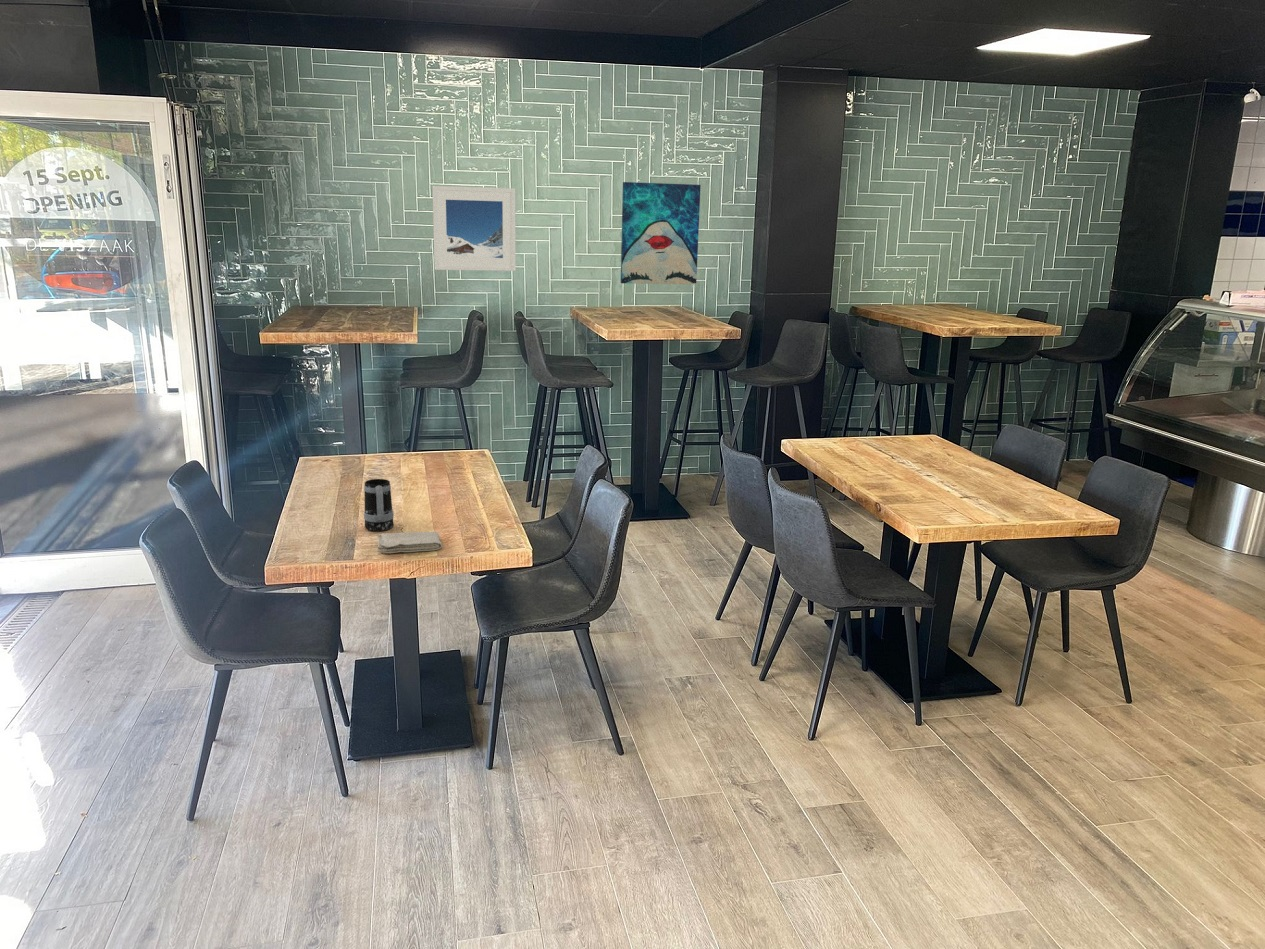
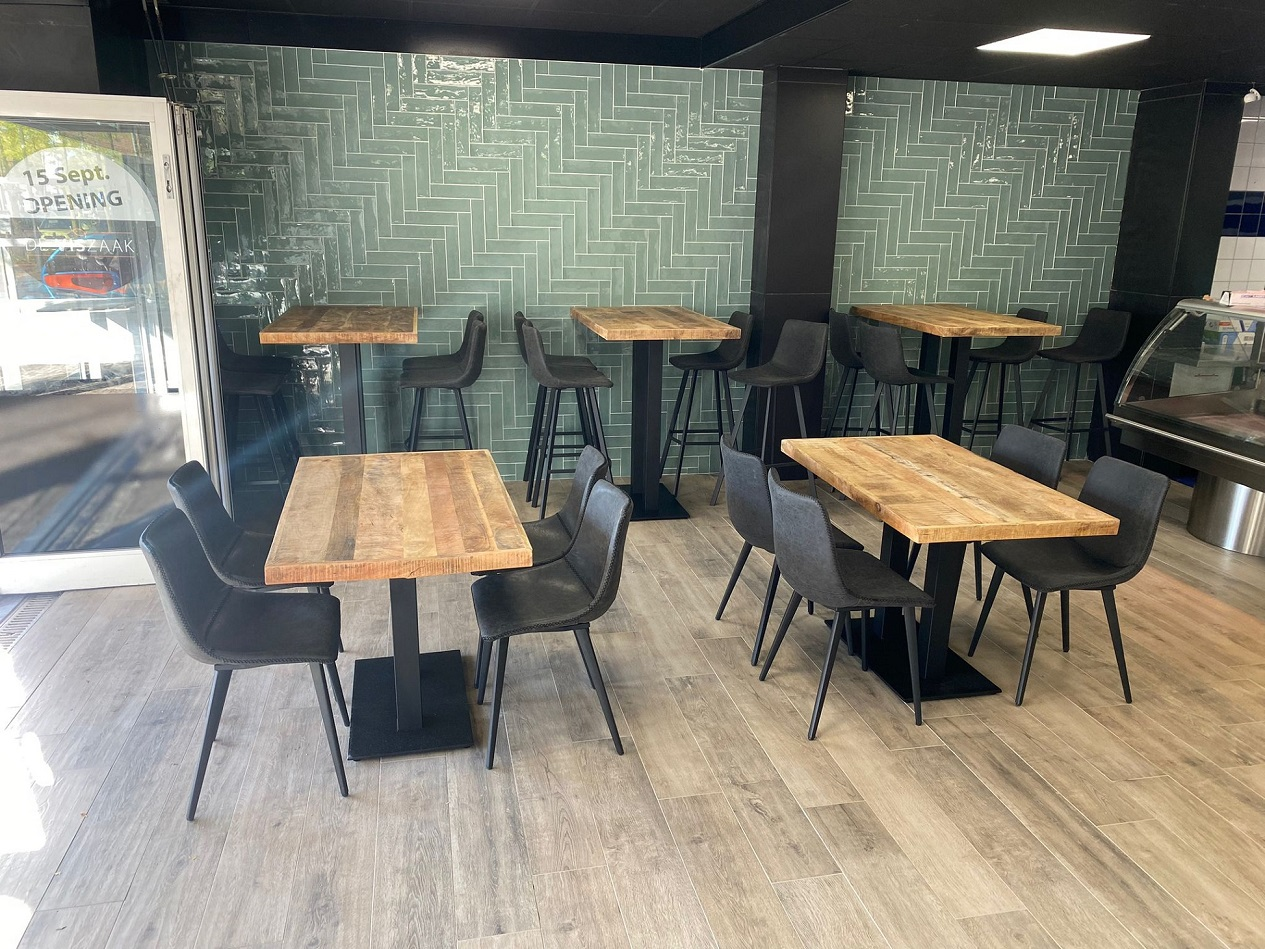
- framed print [431,185,517,272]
- wall art [620,181,702,285]
- washcloth [376,531,443,554]
- mug [363,478,395,532]
